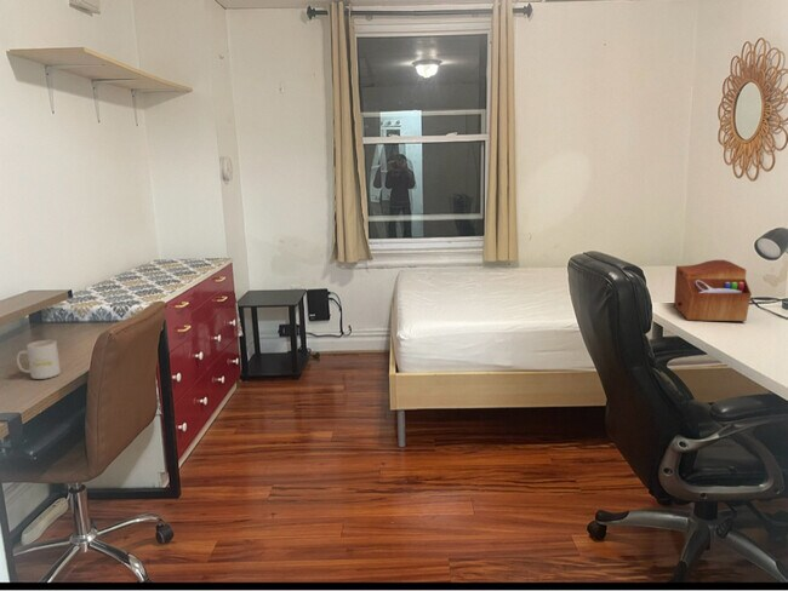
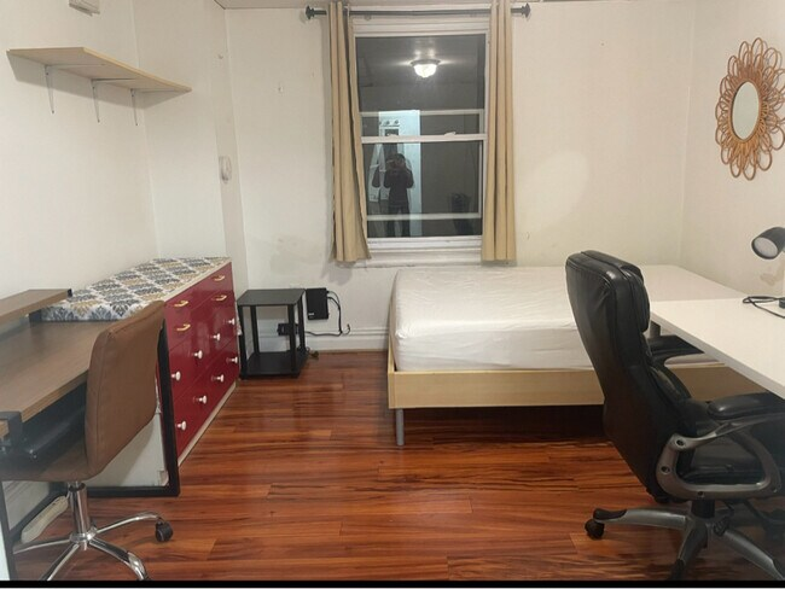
- sewing box [673,259,753,322]
- mug [16,339,62,380]
